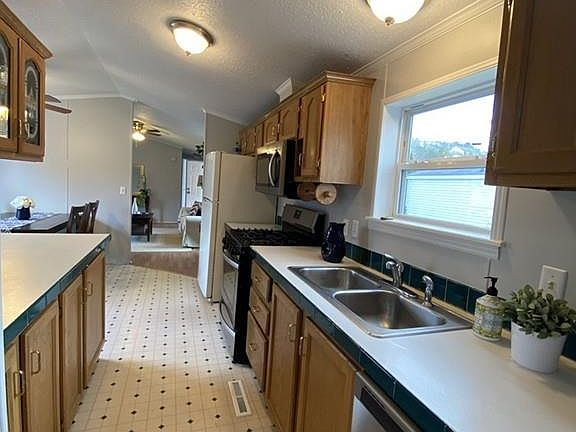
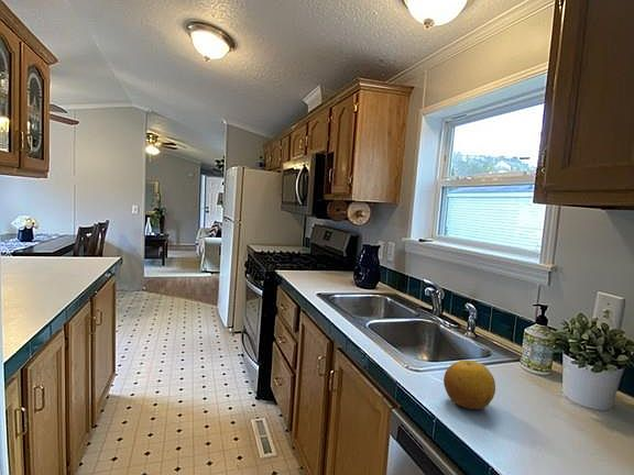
+ fruit [442,358,496,410]
